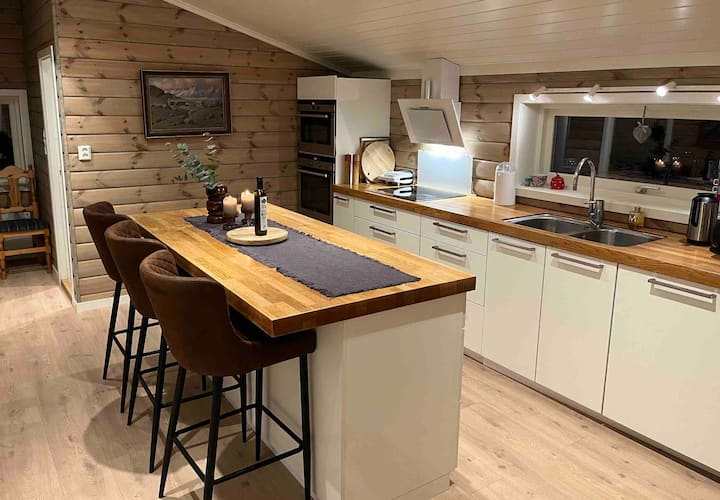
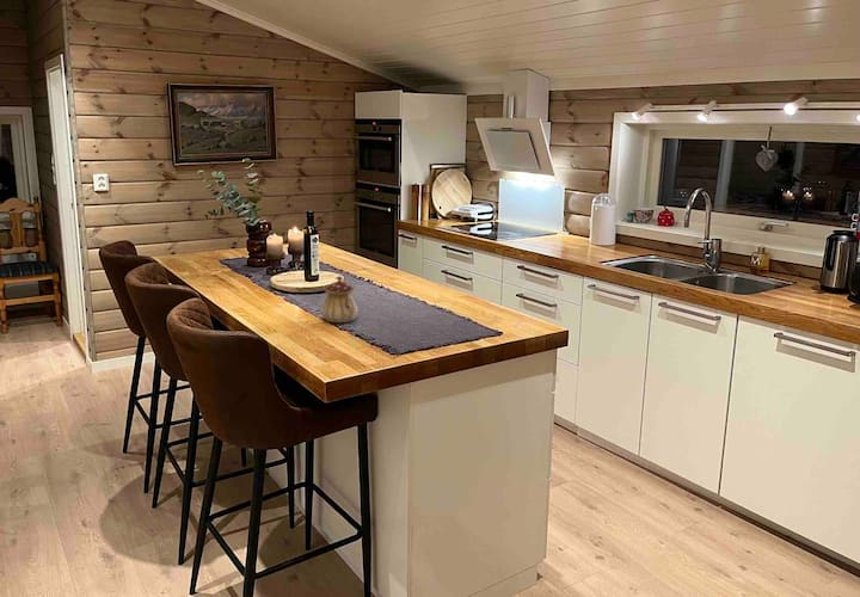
+ teapot [320,275,360,324]
